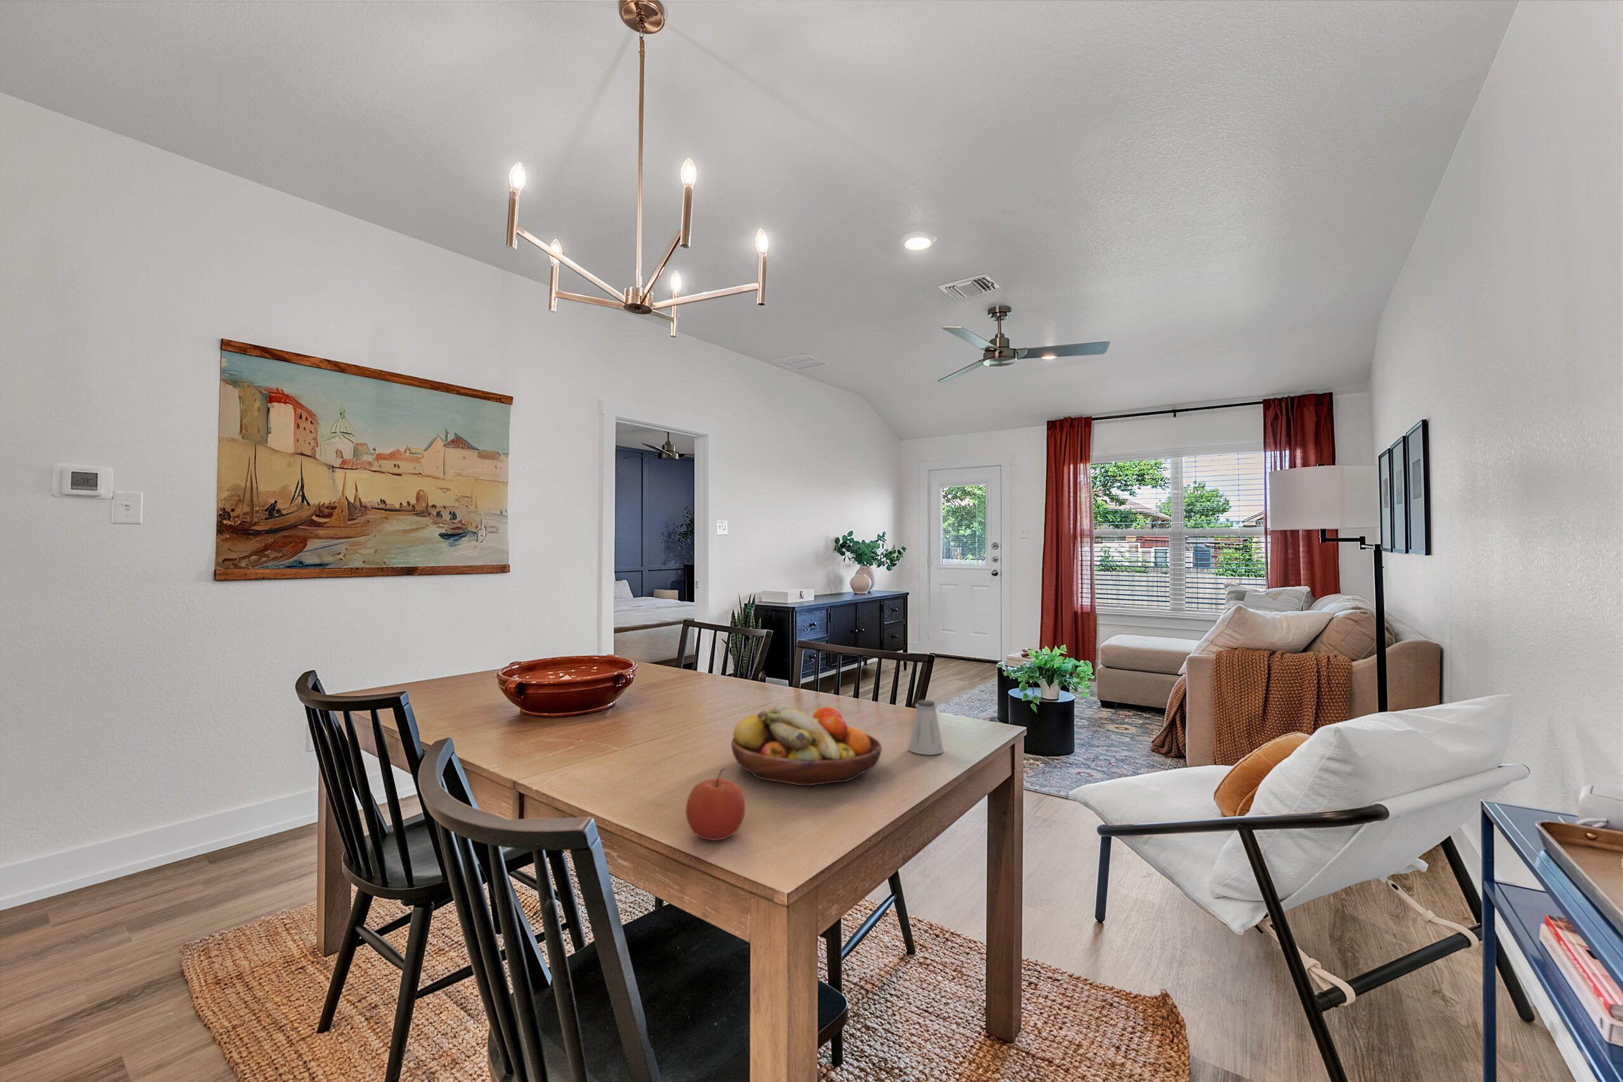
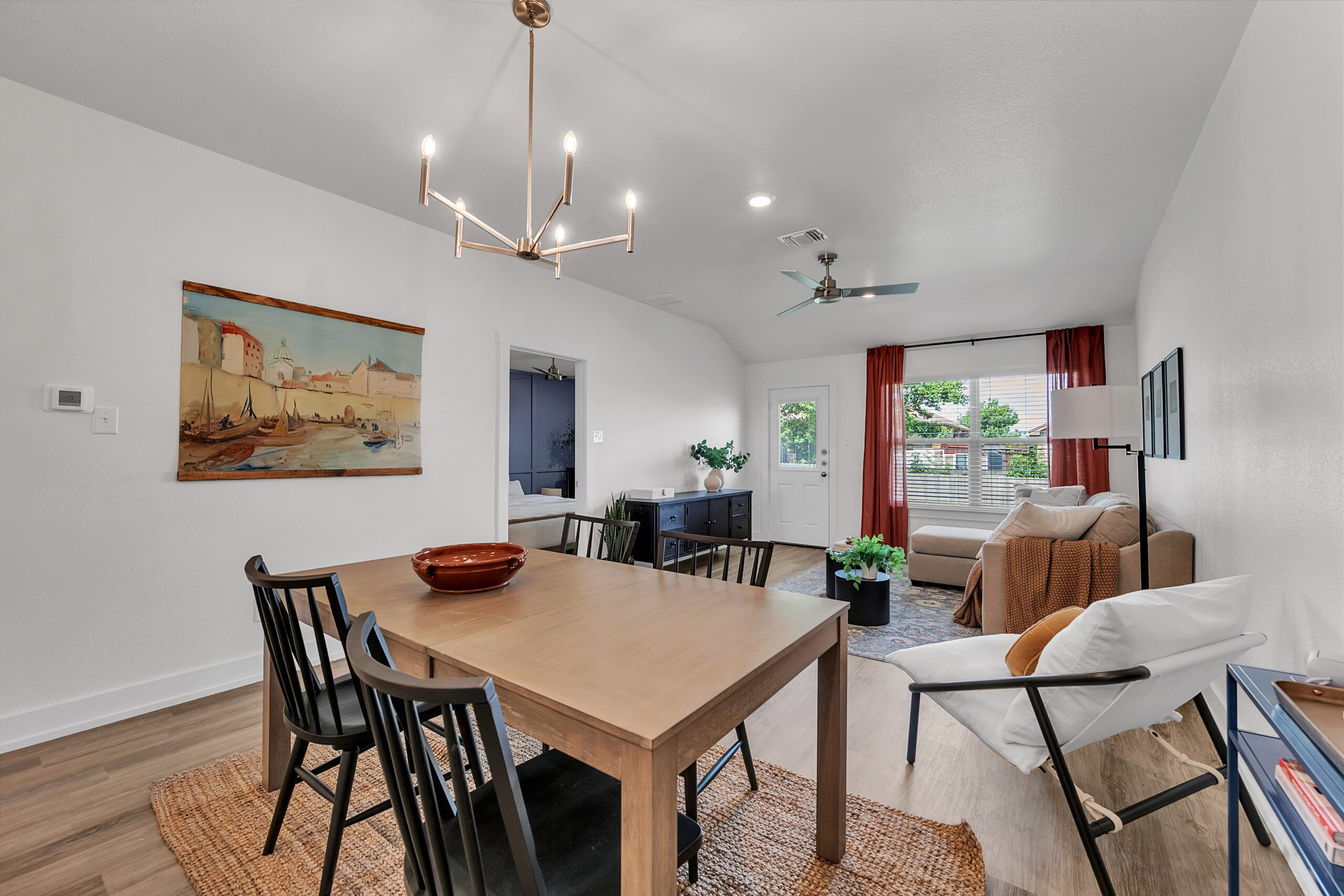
- apple [686,767,746,842]
- saltshaker [908,699,944,756]
- fruit bowl [731,703,883,786]
